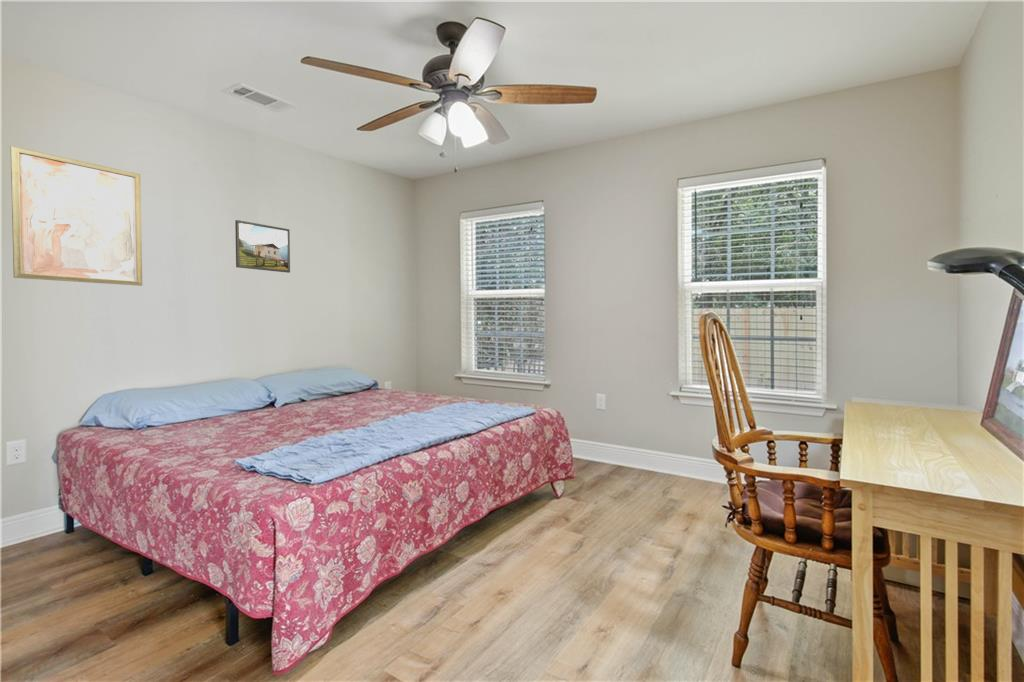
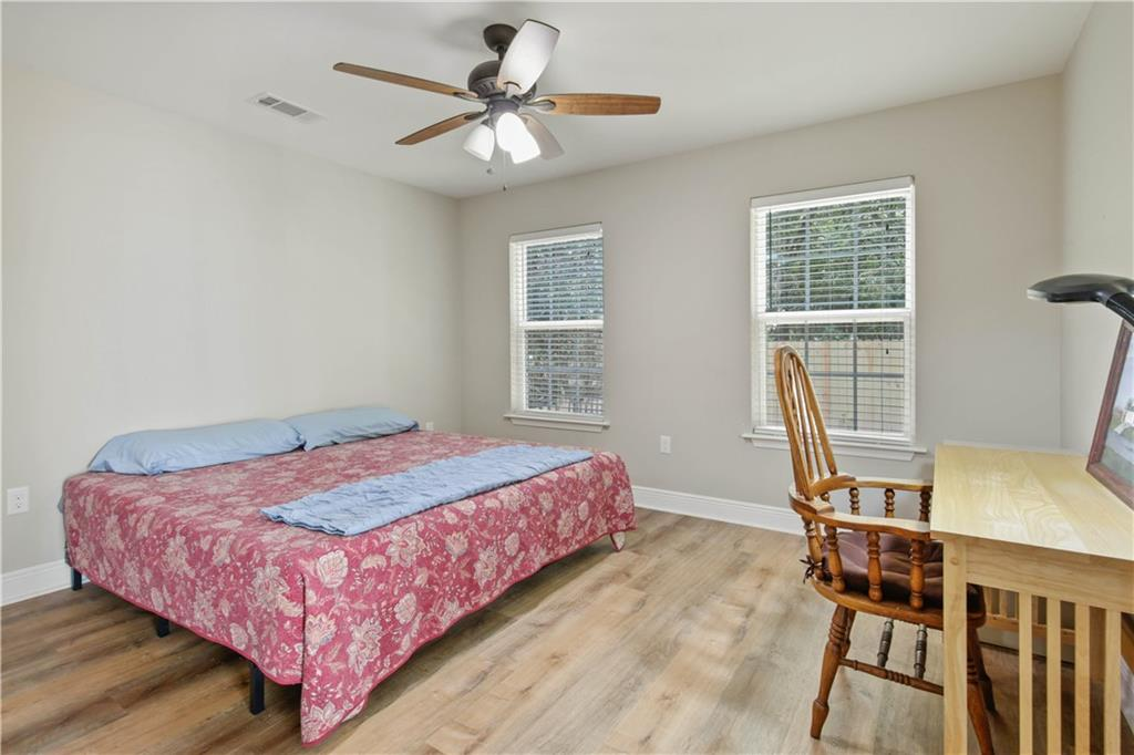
- wall art [10,145,143,287]
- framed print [234,219,291,274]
